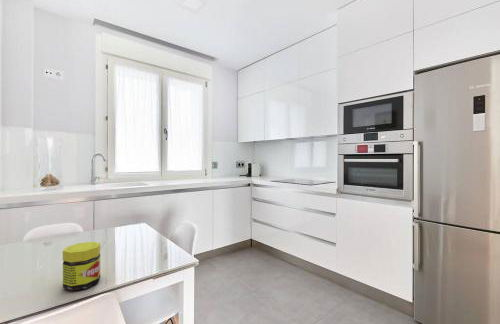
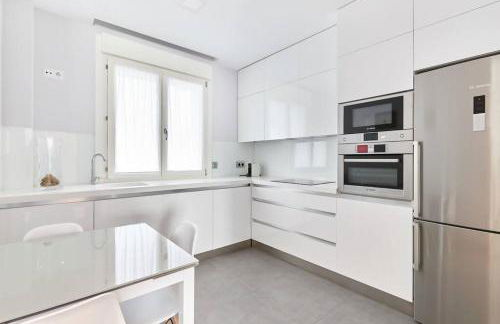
- jar [62,241,101,291]
